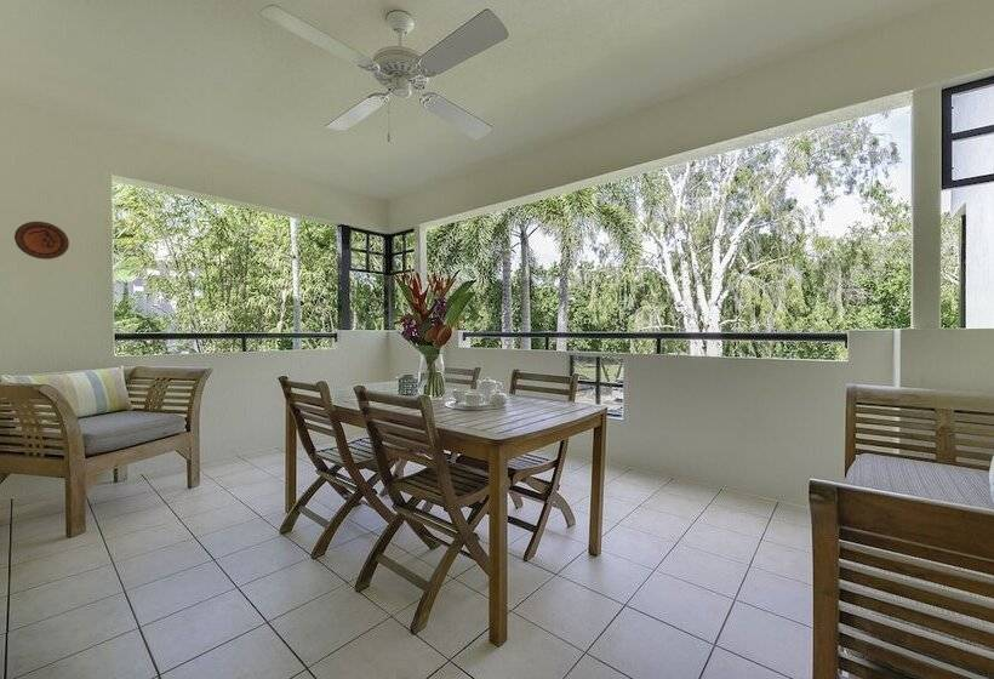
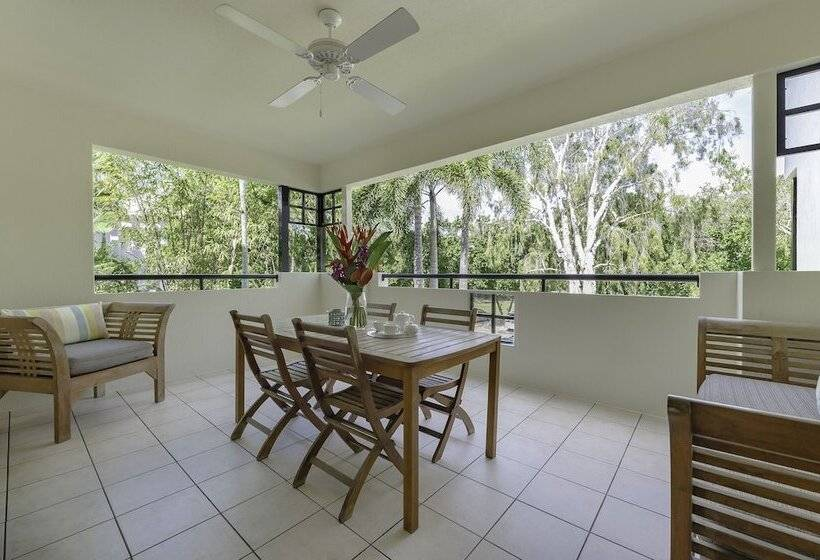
- decorative plate [13,221,70,261]
